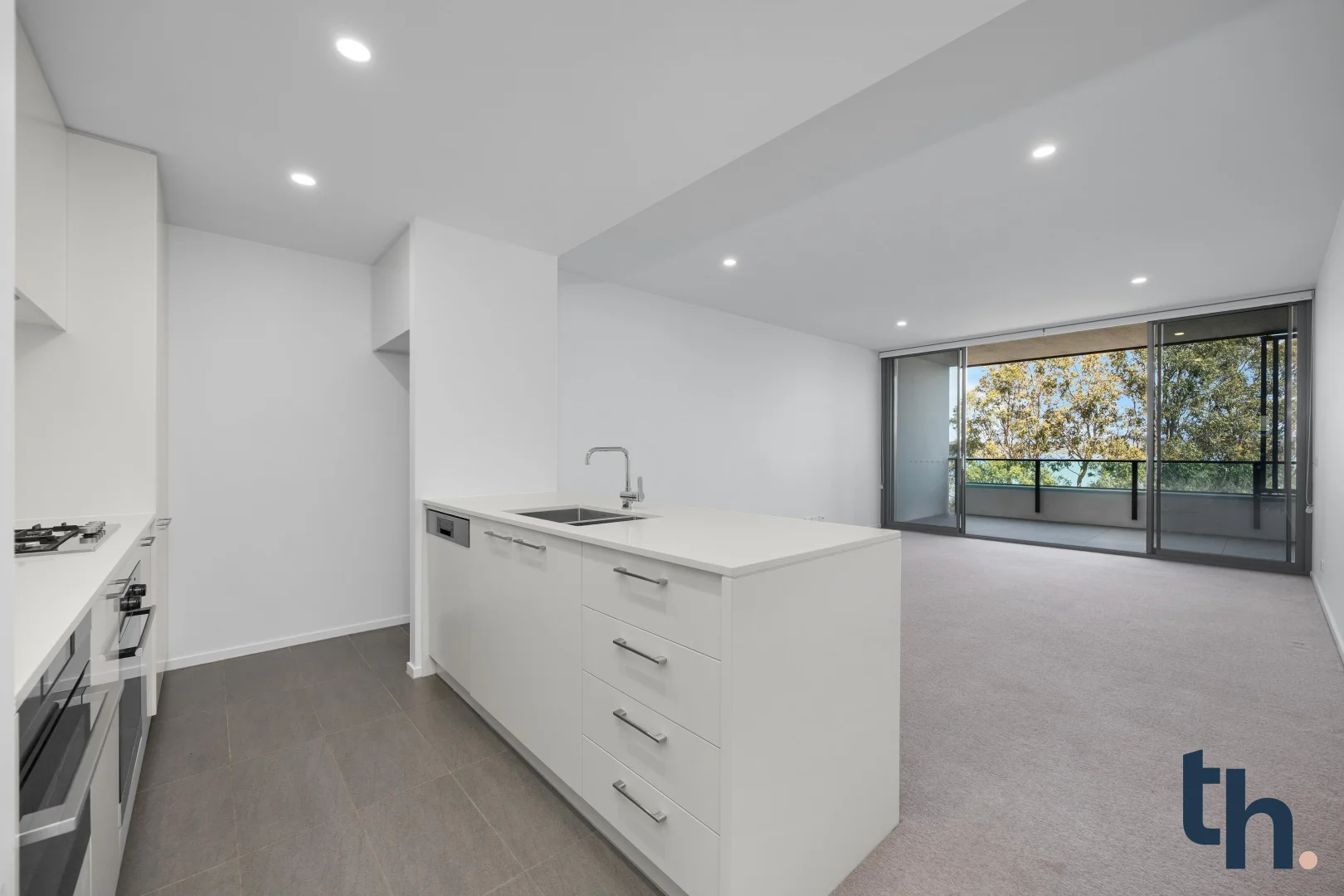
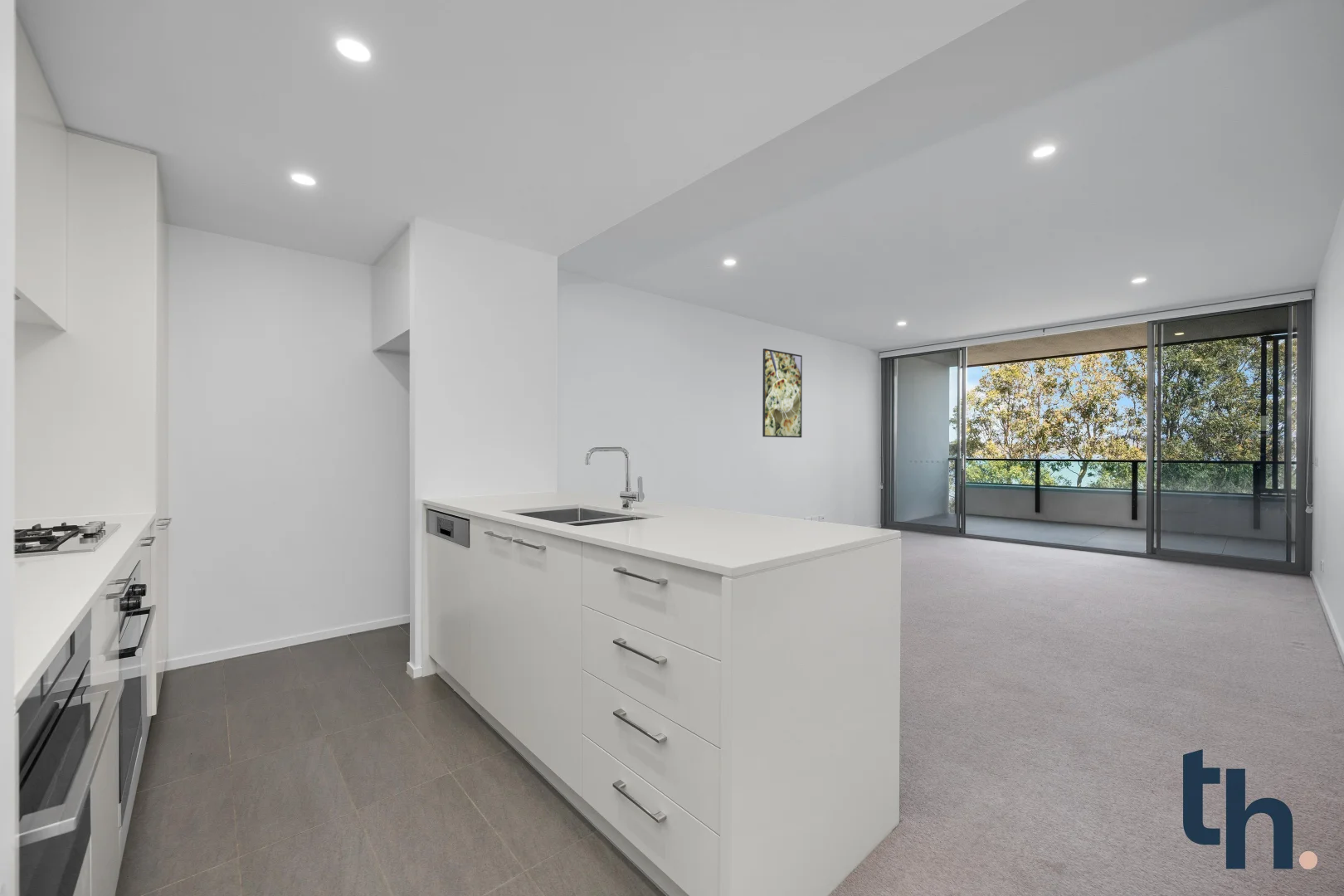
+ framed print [762,348,803,439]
